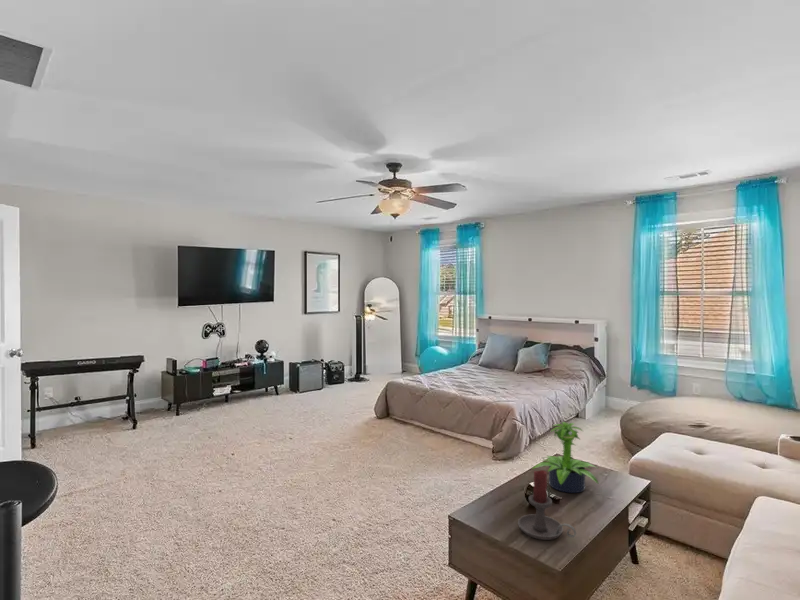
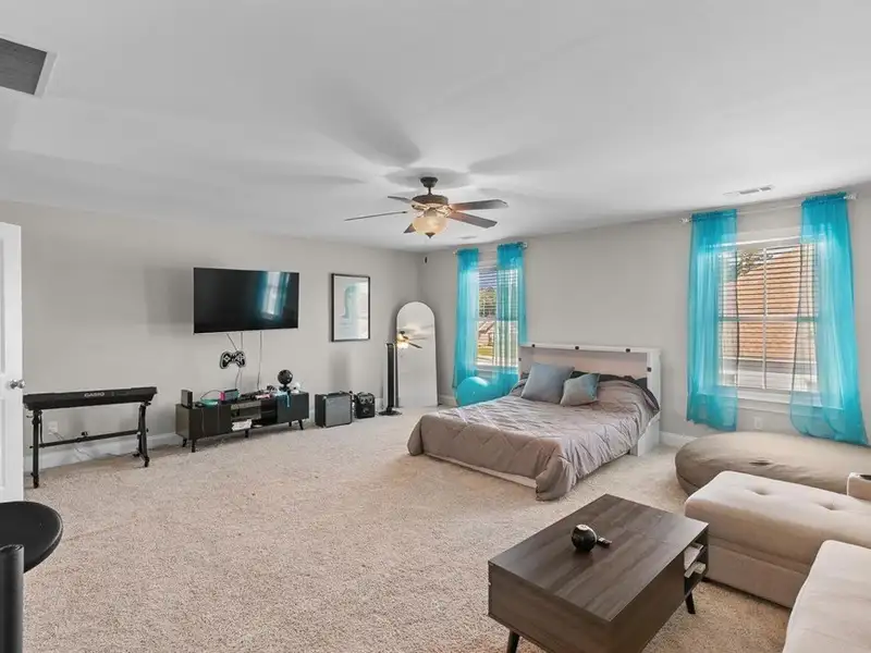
- candle holder [517,469,577,541]
- potted plant [531,421,600,494]
